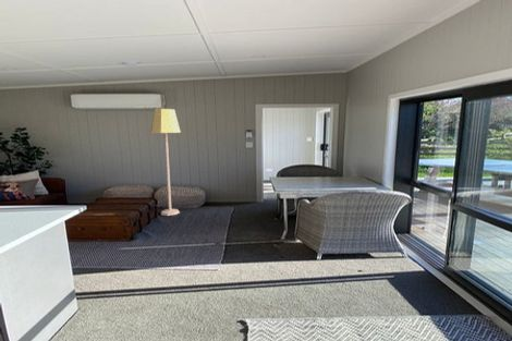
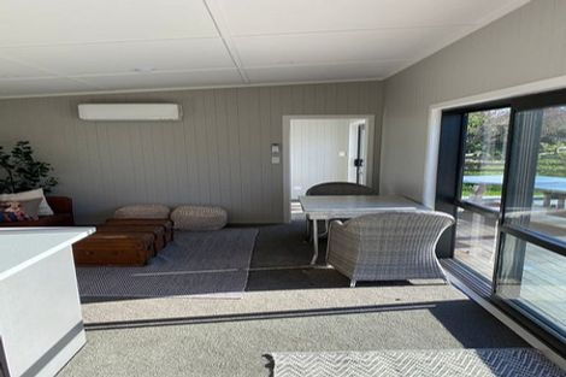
- lamp [150,108,182,217]
